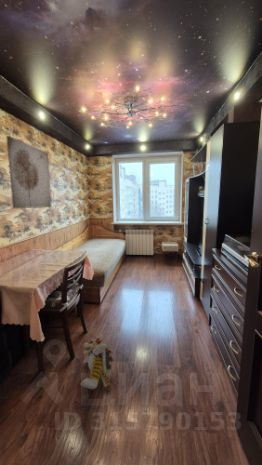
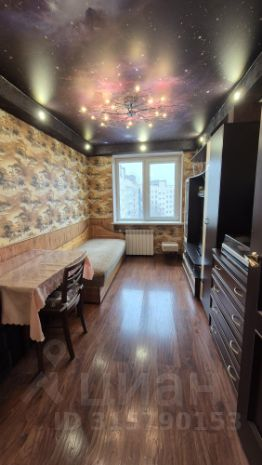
- wall art [5,135,52,209]
- plush toy [79,337,117,393]
